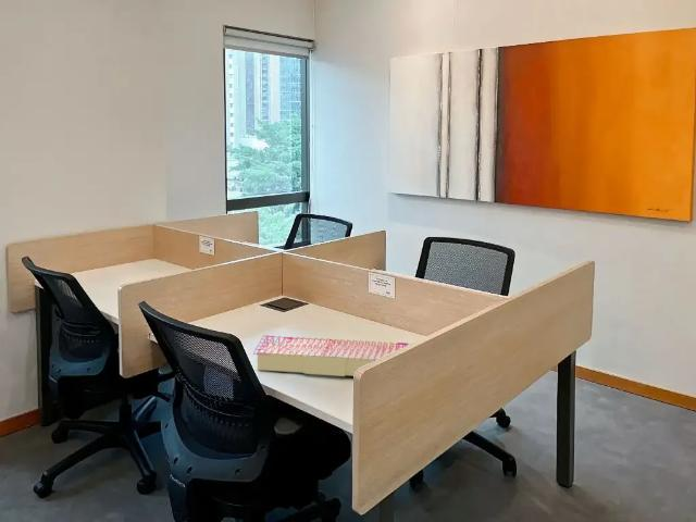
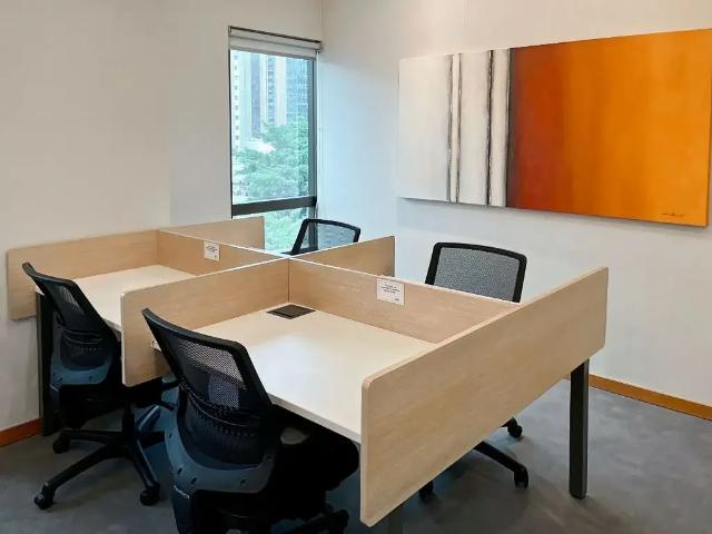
- architectural model [252,335,410,377]
